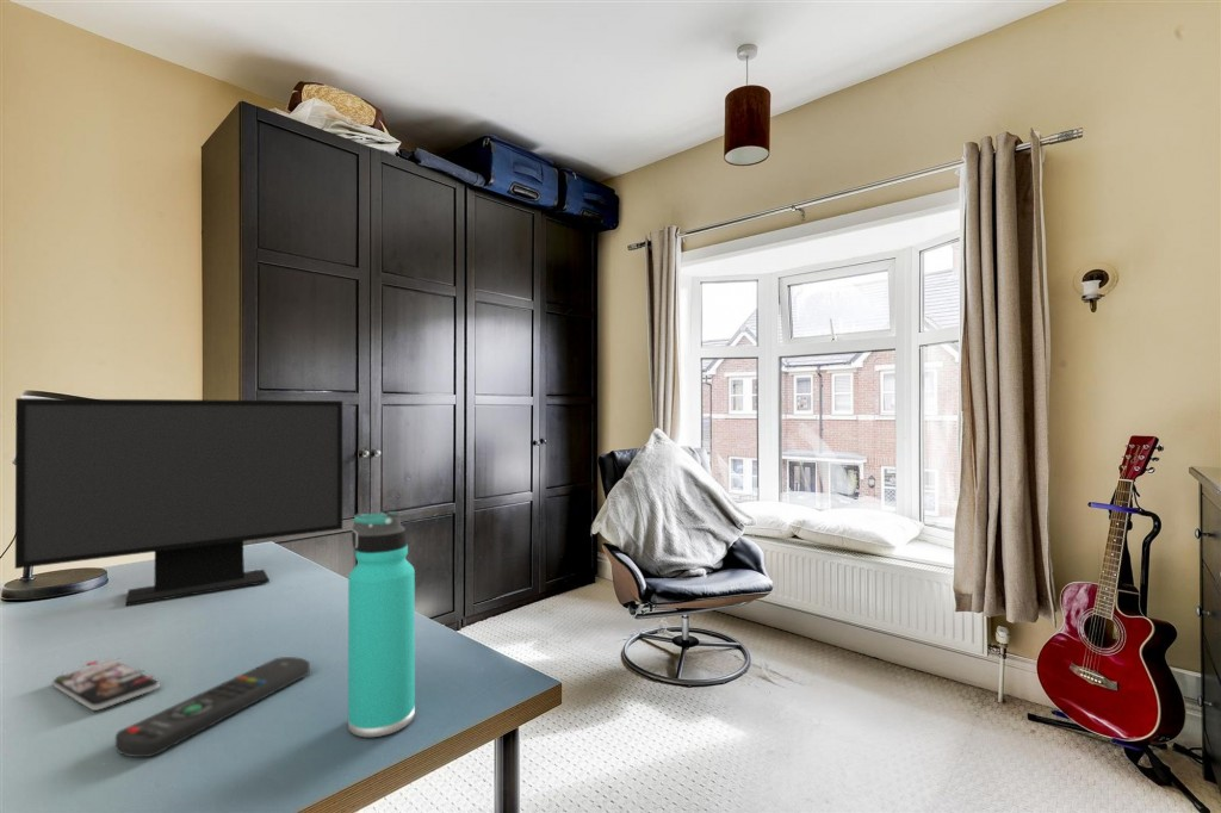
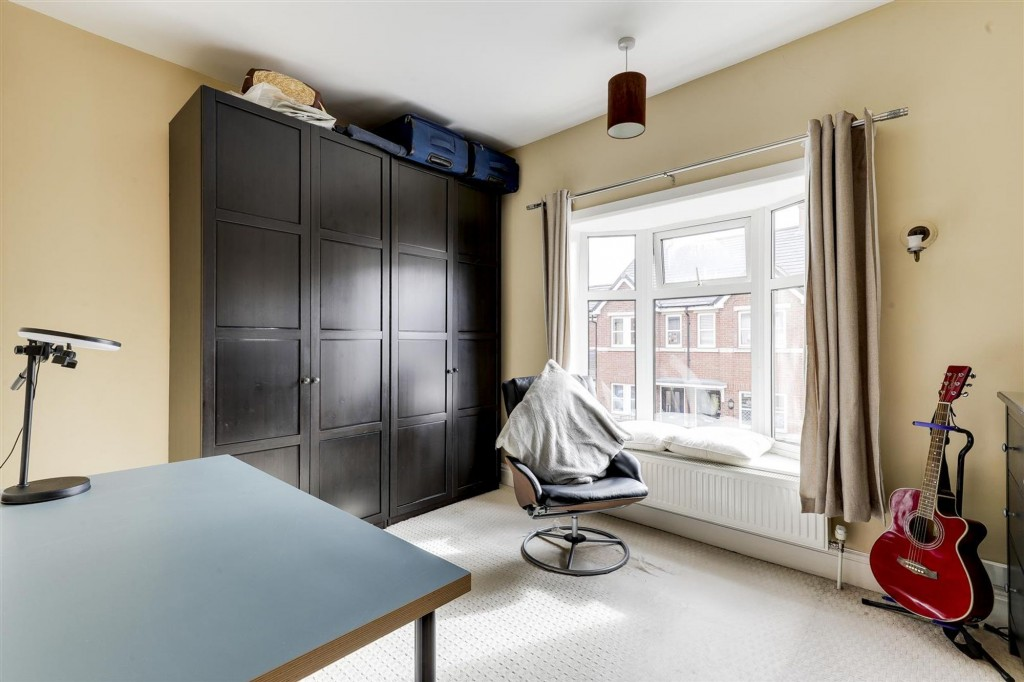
- thermos bottle [347,510,416,738]
- remote control [114,656,311,758]
- computer monitor [14,397,343,607]
- smartphone [50,656,161,712]
